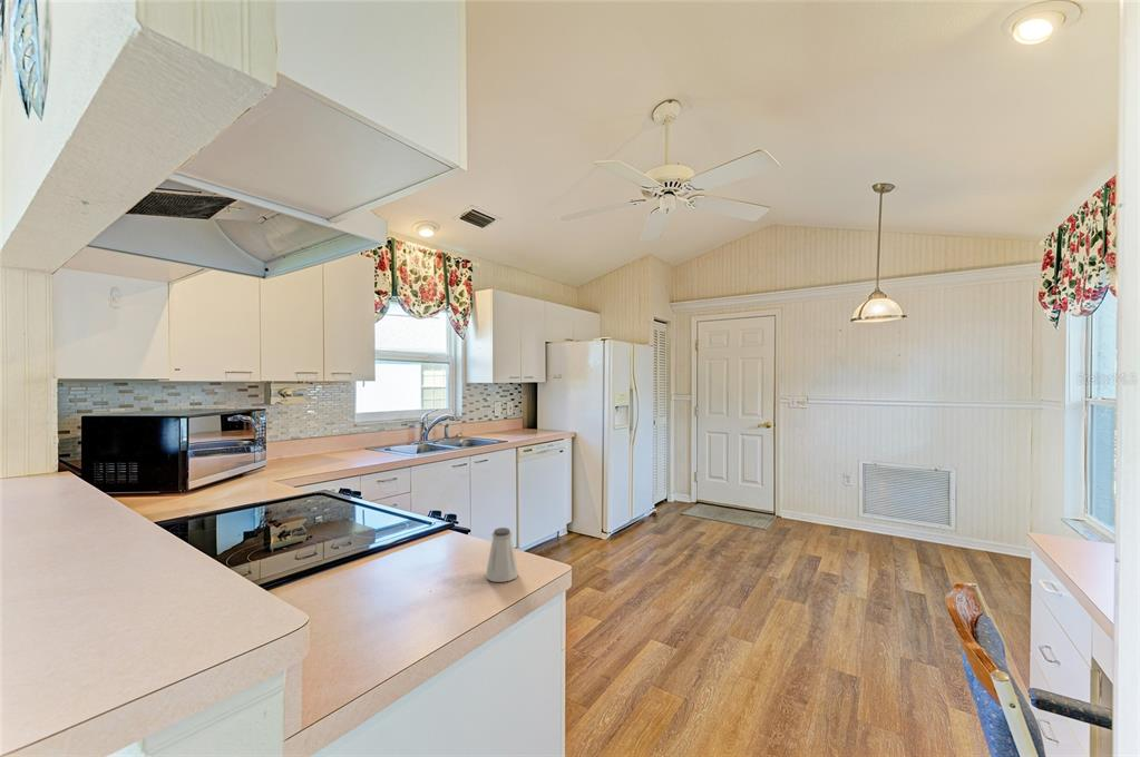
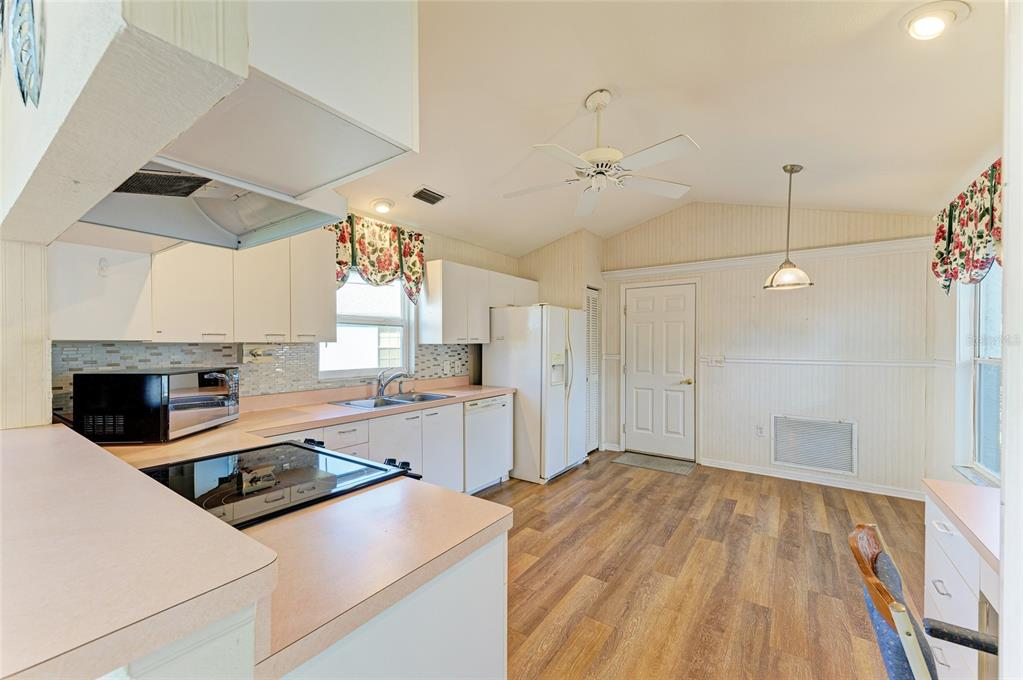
- saltshaker [485,527,519,583]
